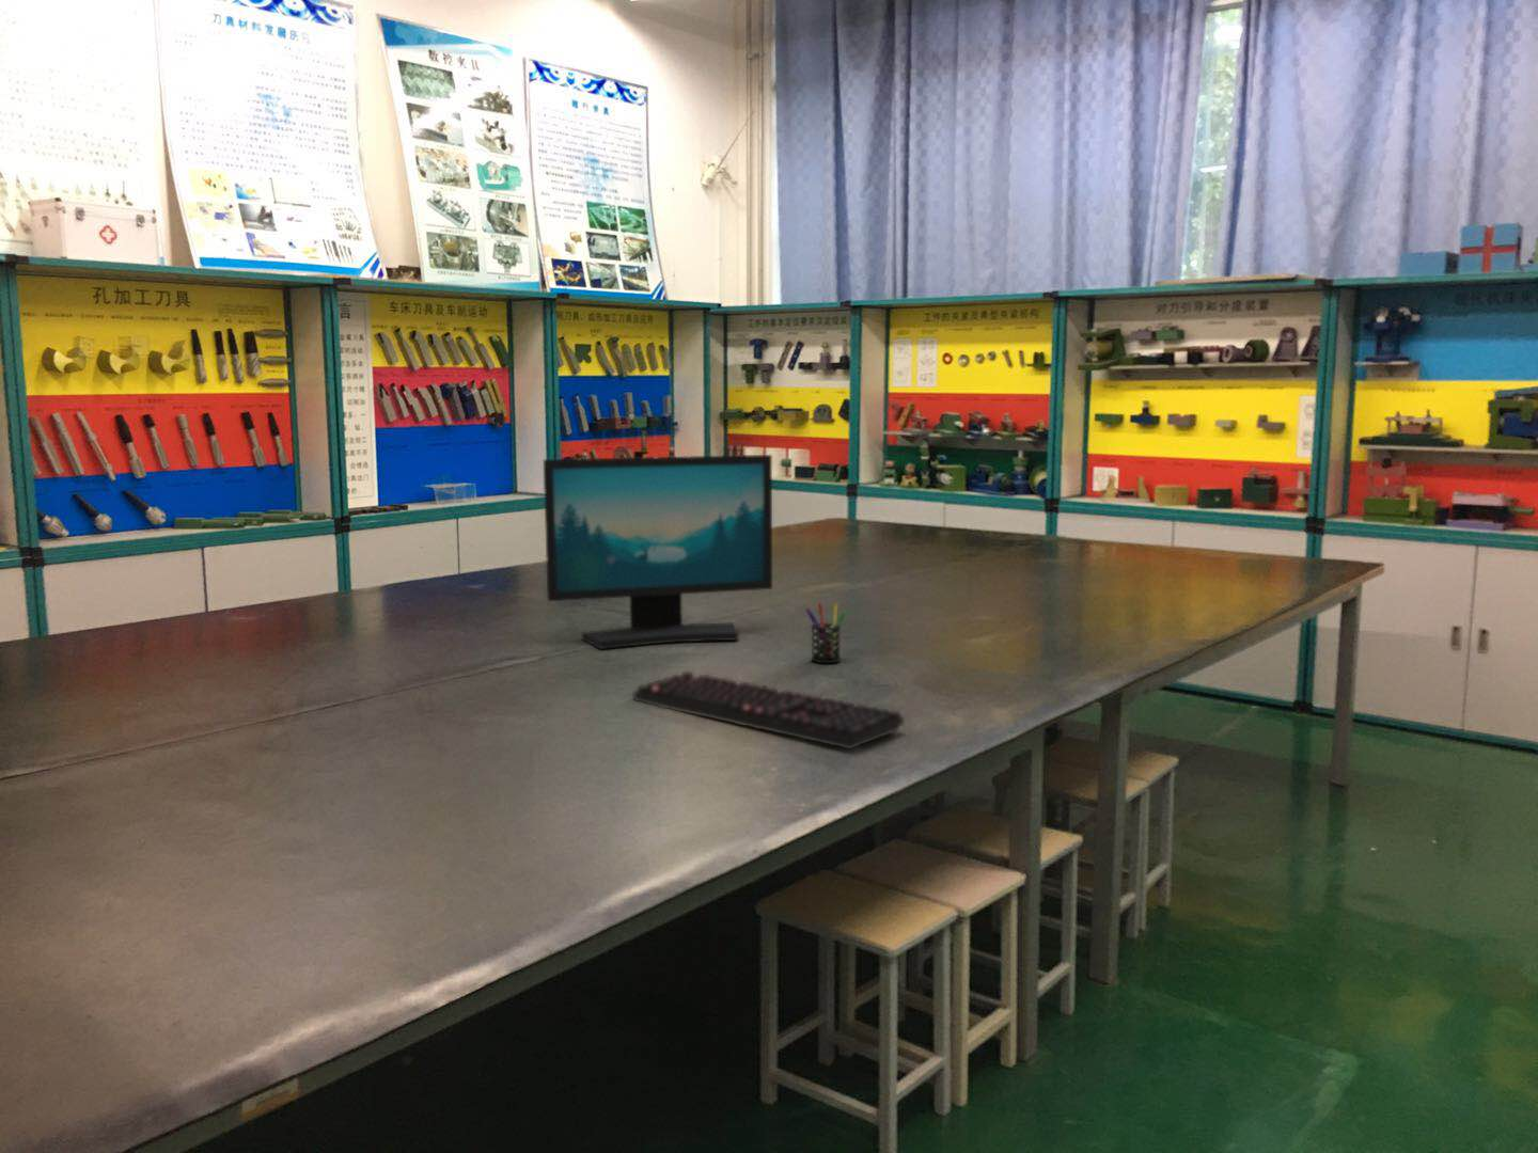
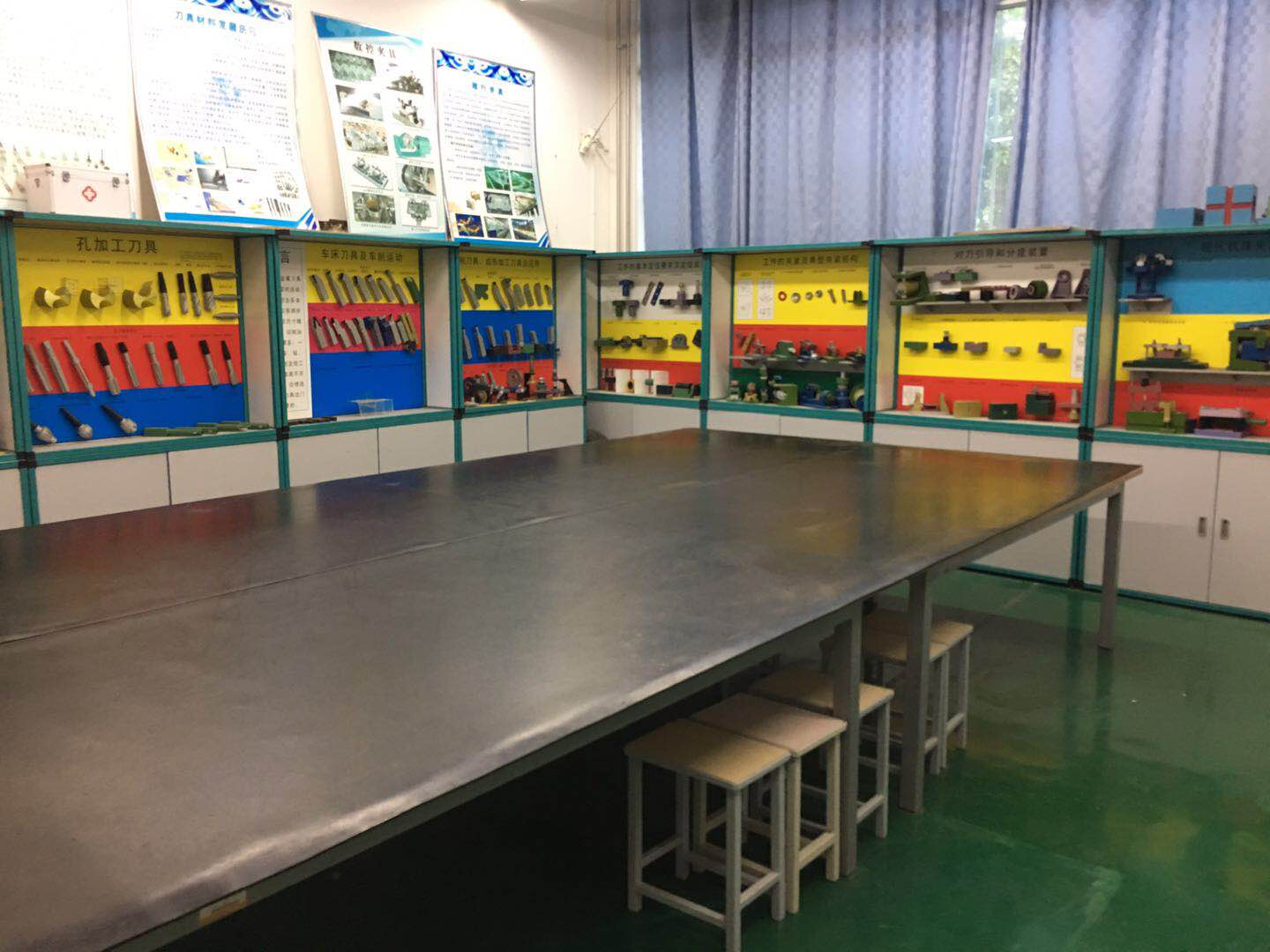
- computer monitor [543,454,774,650]
- keyboard [631,671,905,750]
- pen holder [804,601,848,664]
